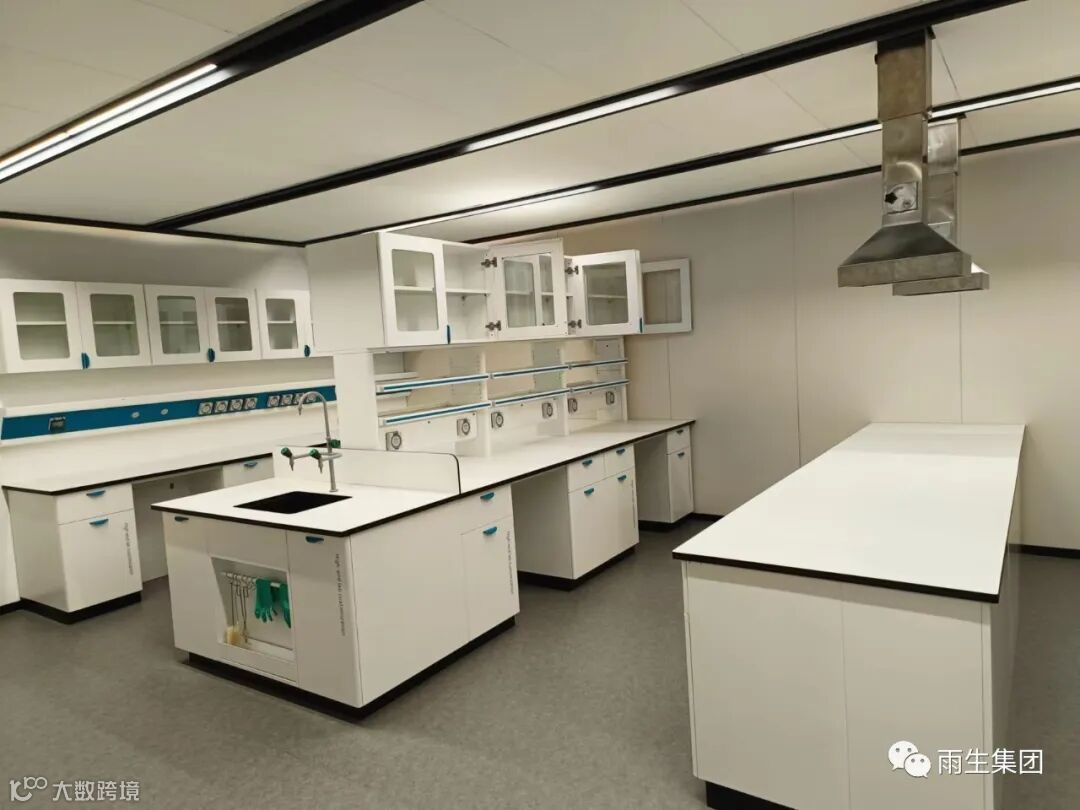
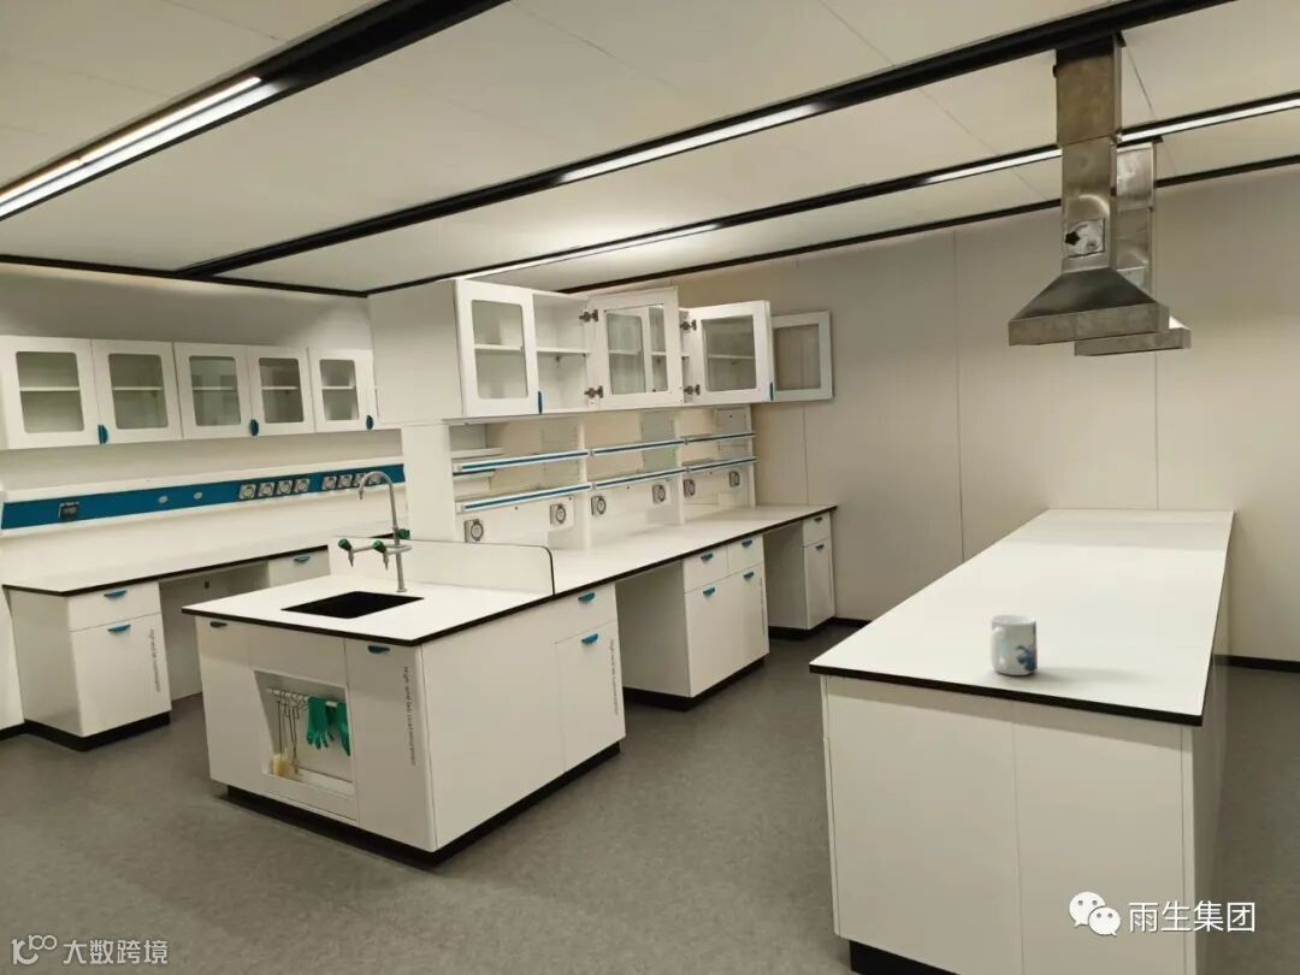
+ mug [989,614,1039,676]
